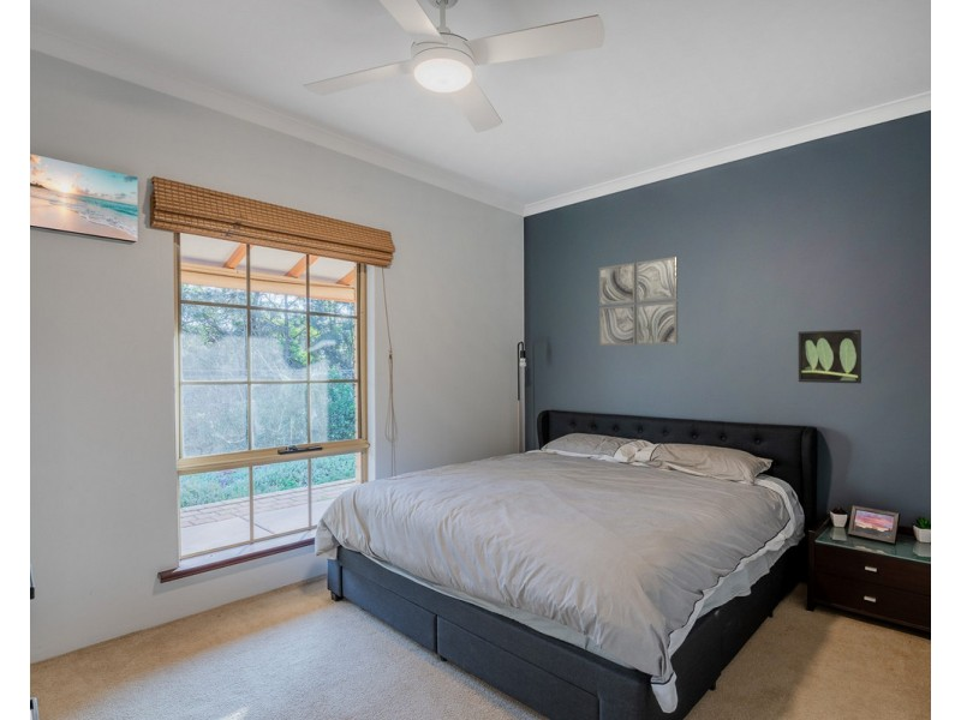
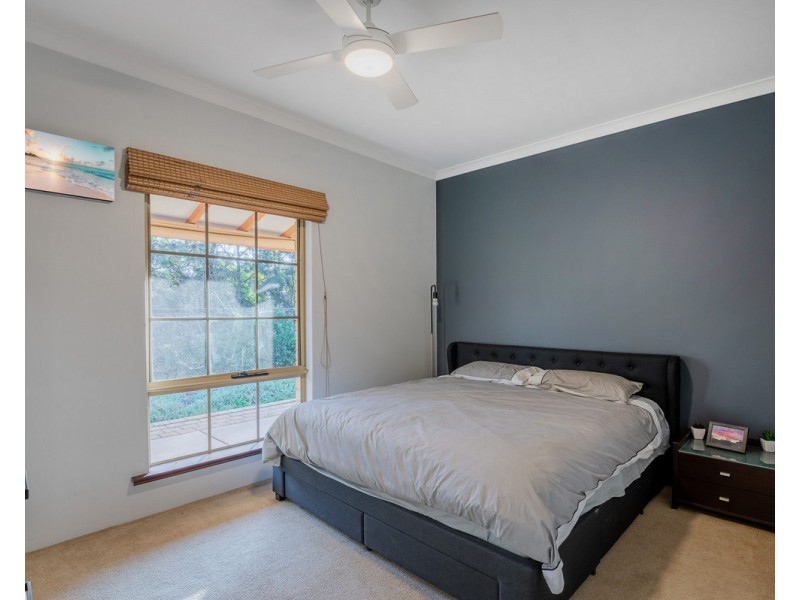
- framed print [798,329,862,384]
- wall art [598,256,679,347]
